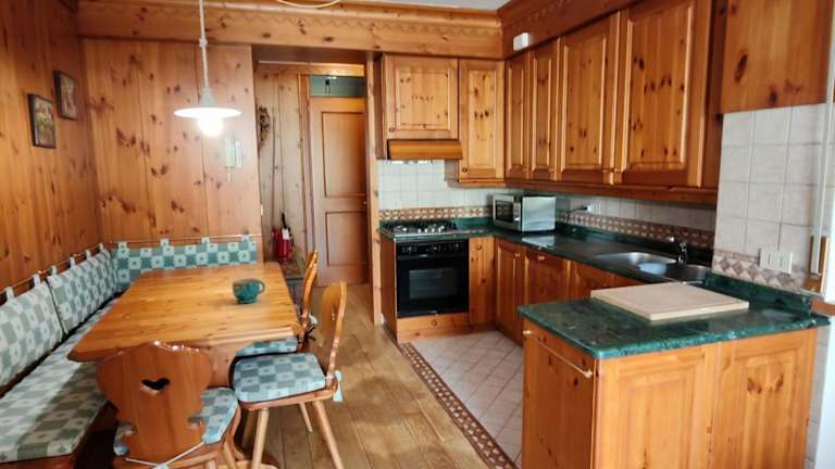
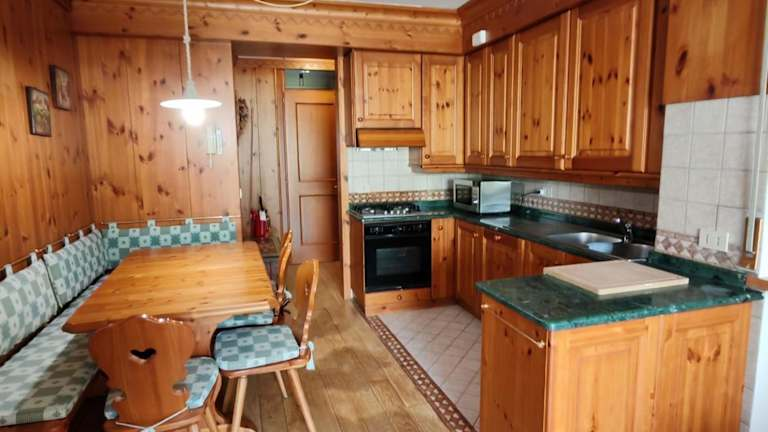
- cup [232,278,266,304]
